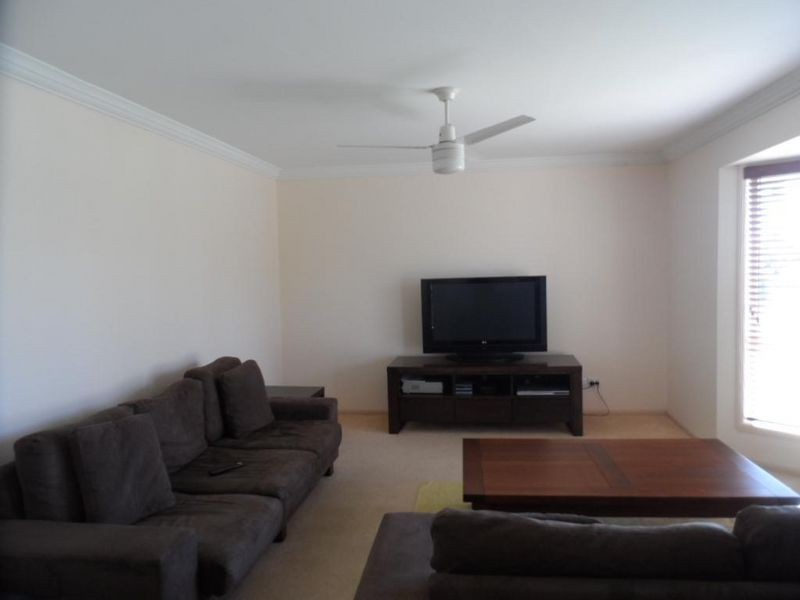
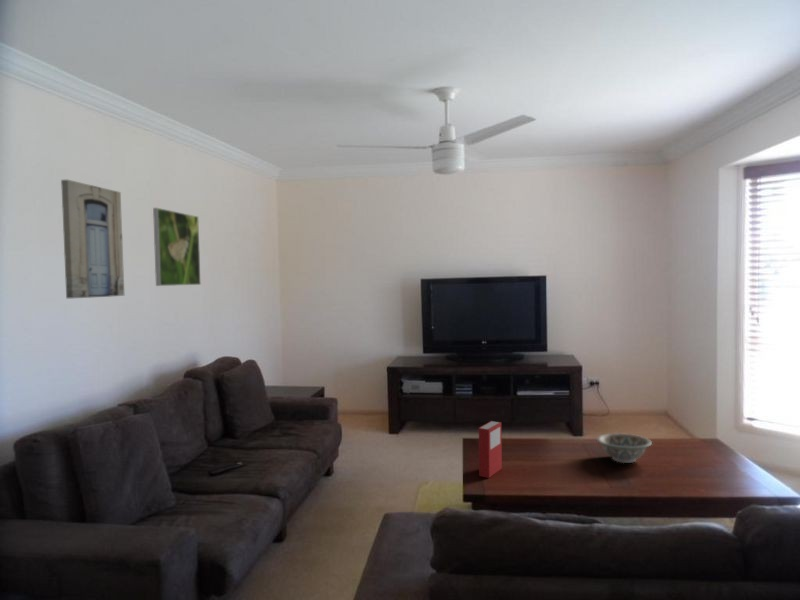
+ wall art [60,179,125,300]
+ book [478,420,503,479]
+ decorative bowl [595,432,653,464]
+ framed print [152,207,202,287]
